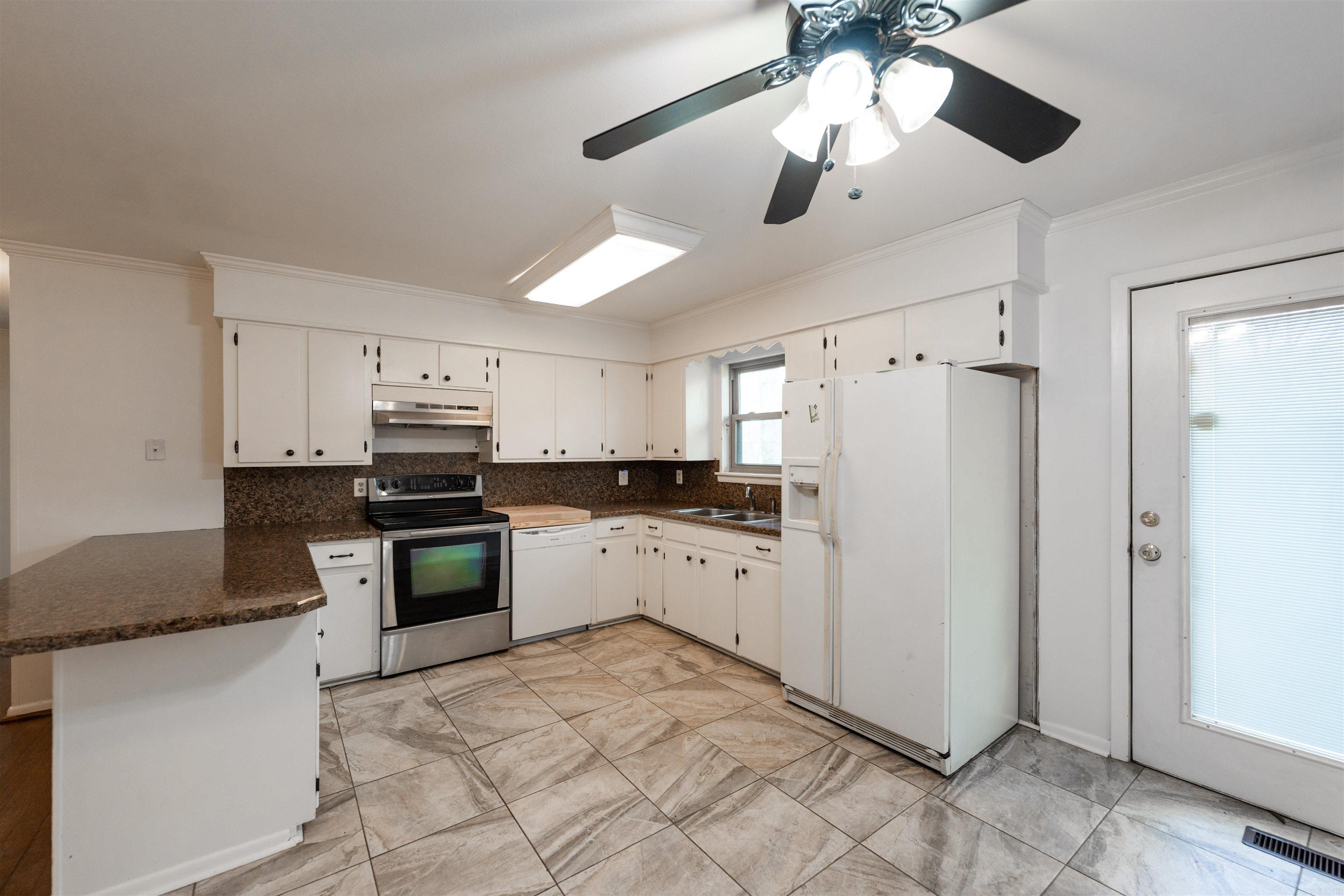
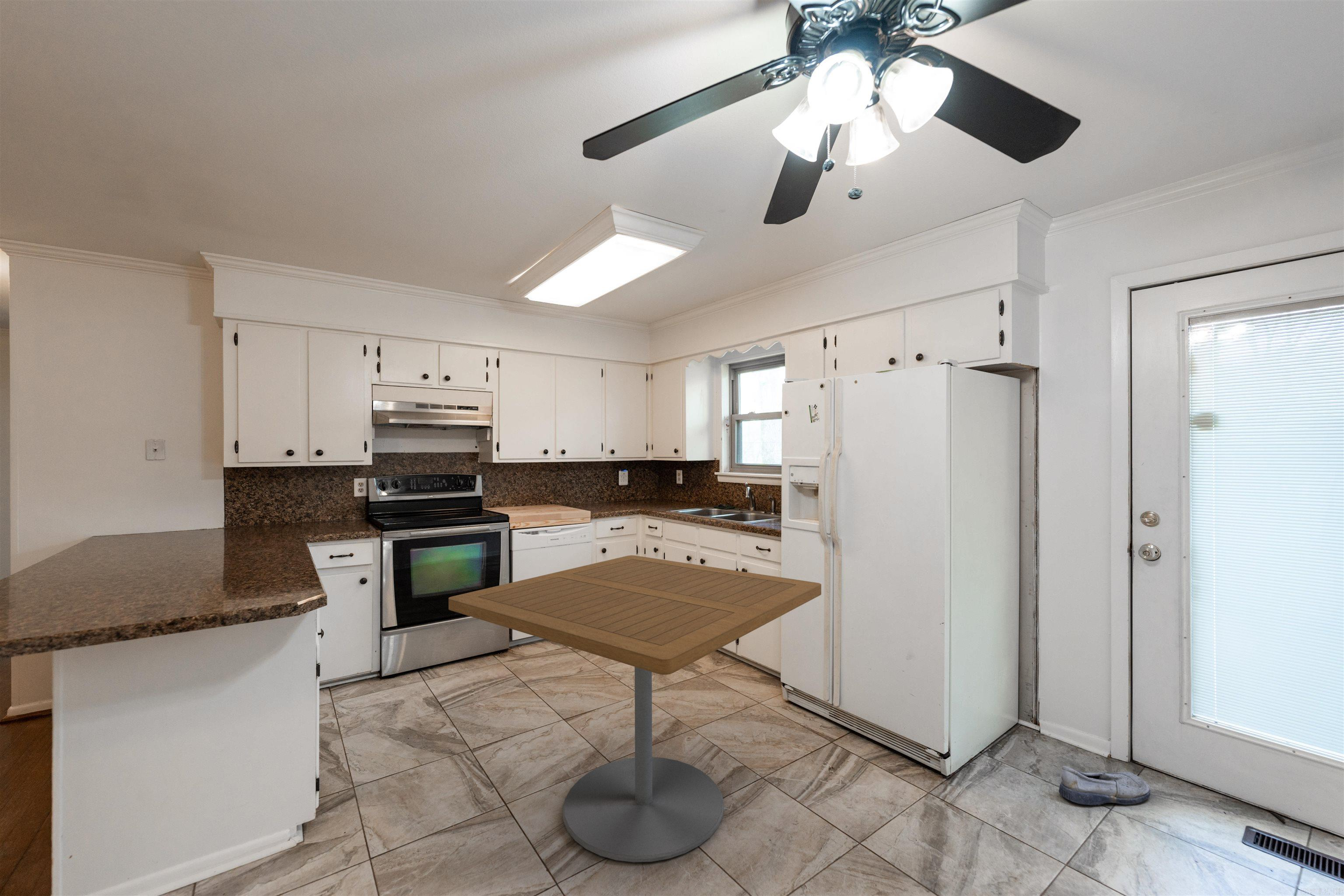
+ shoe [1058,765,1151,805]
+ dining table [448,555,822,863]
